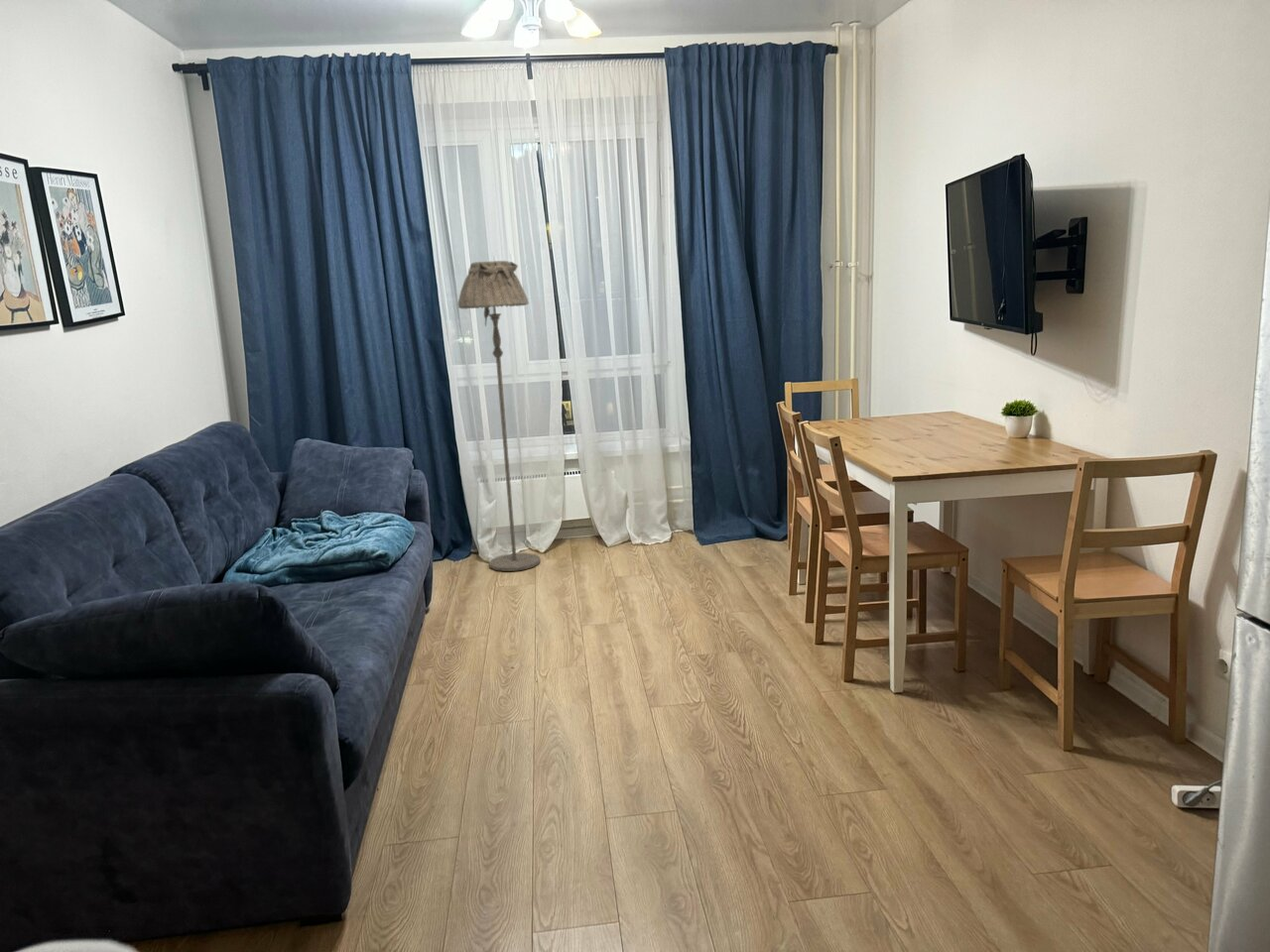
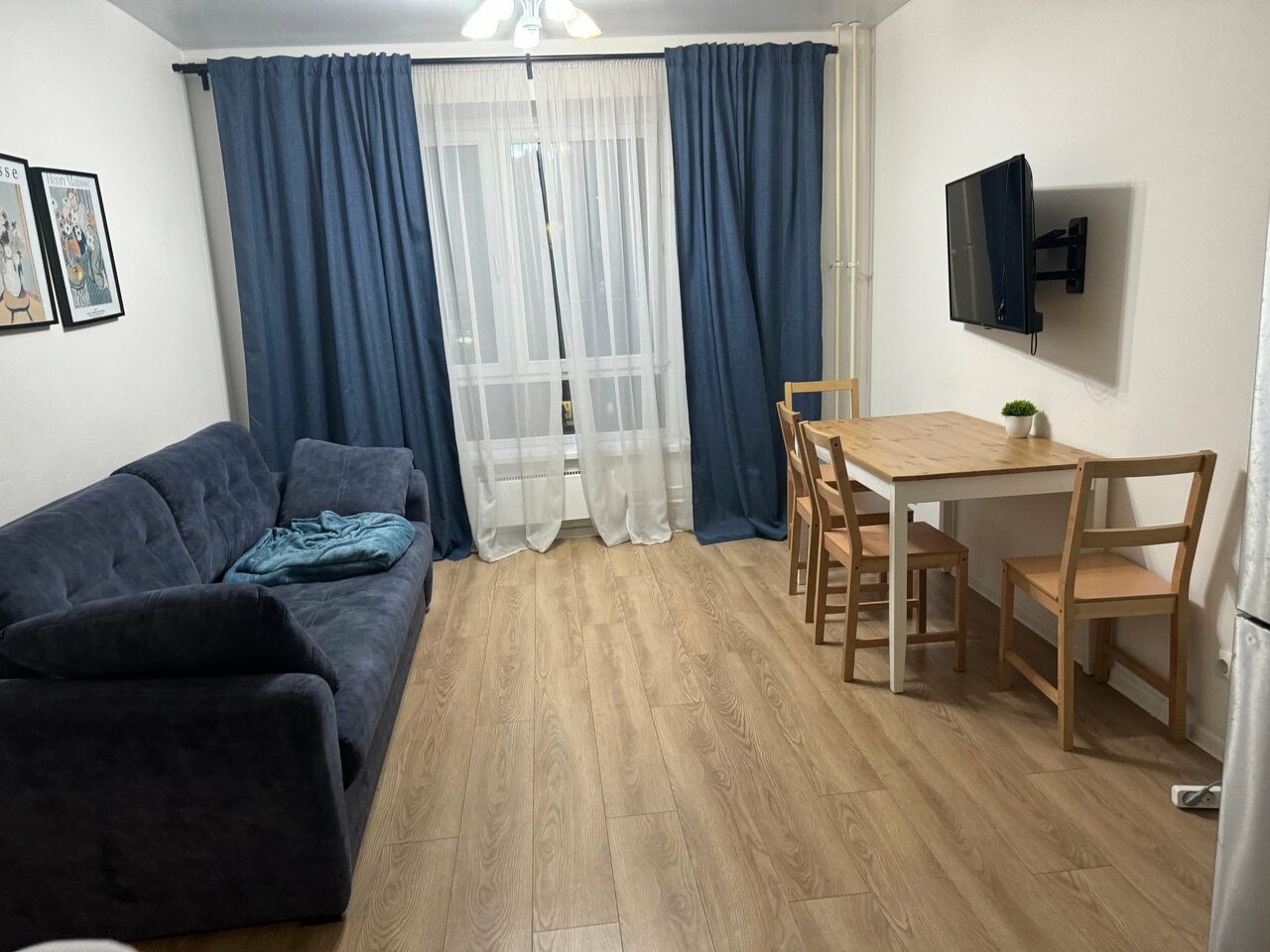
- floor lamp [457,260,542,572]
